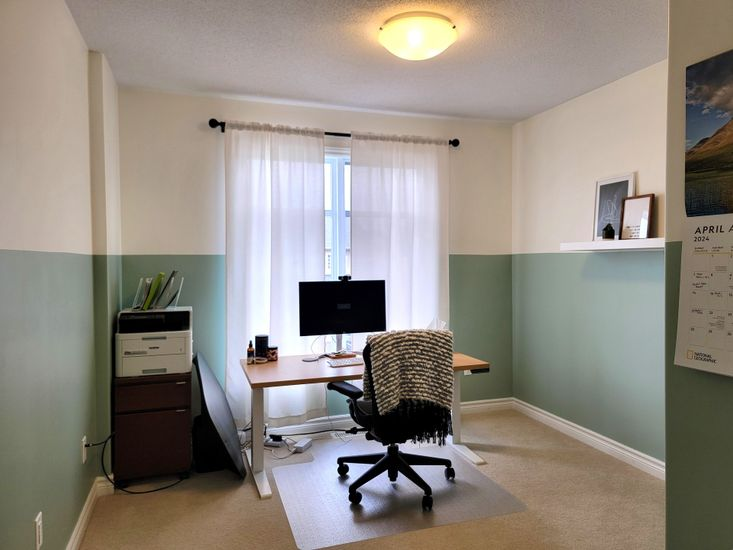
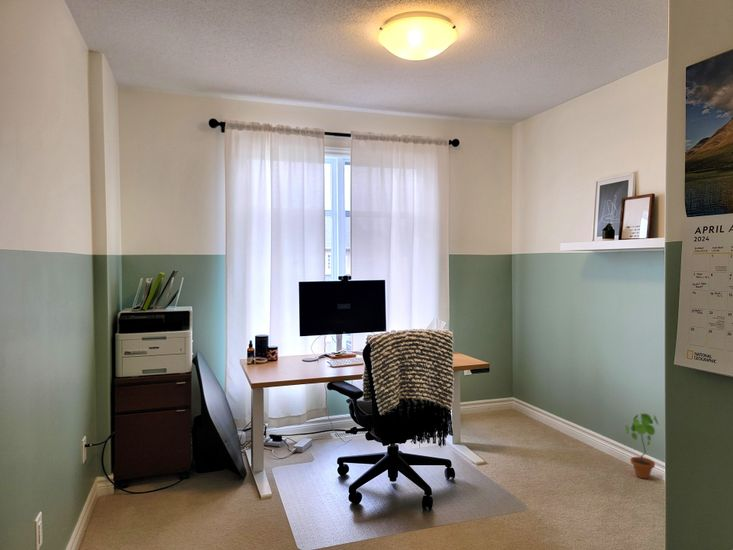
+ potted plant [624,412,659,480]
